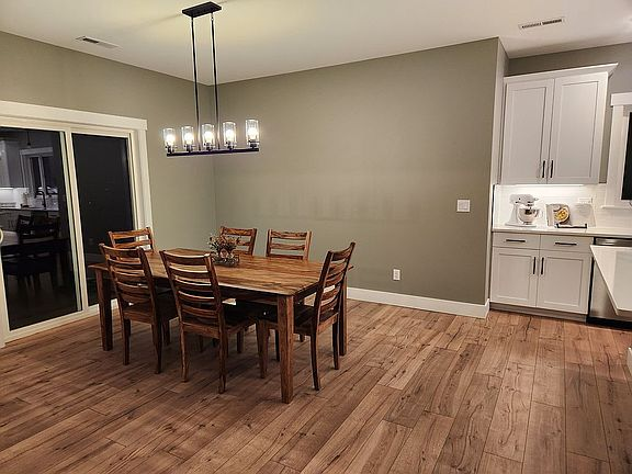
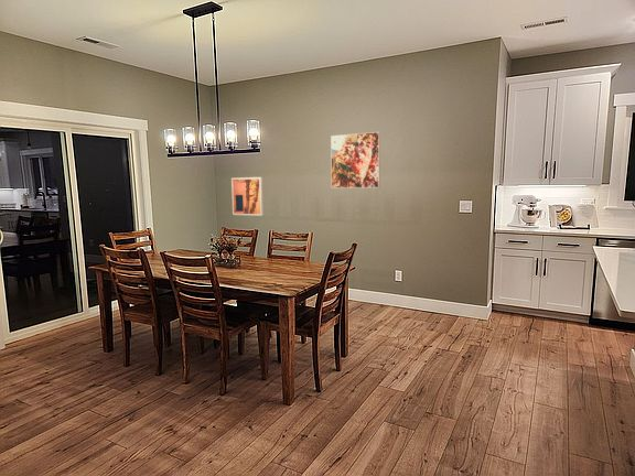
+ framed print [330,131,381,190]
+ wall art [230,176,265,217]
